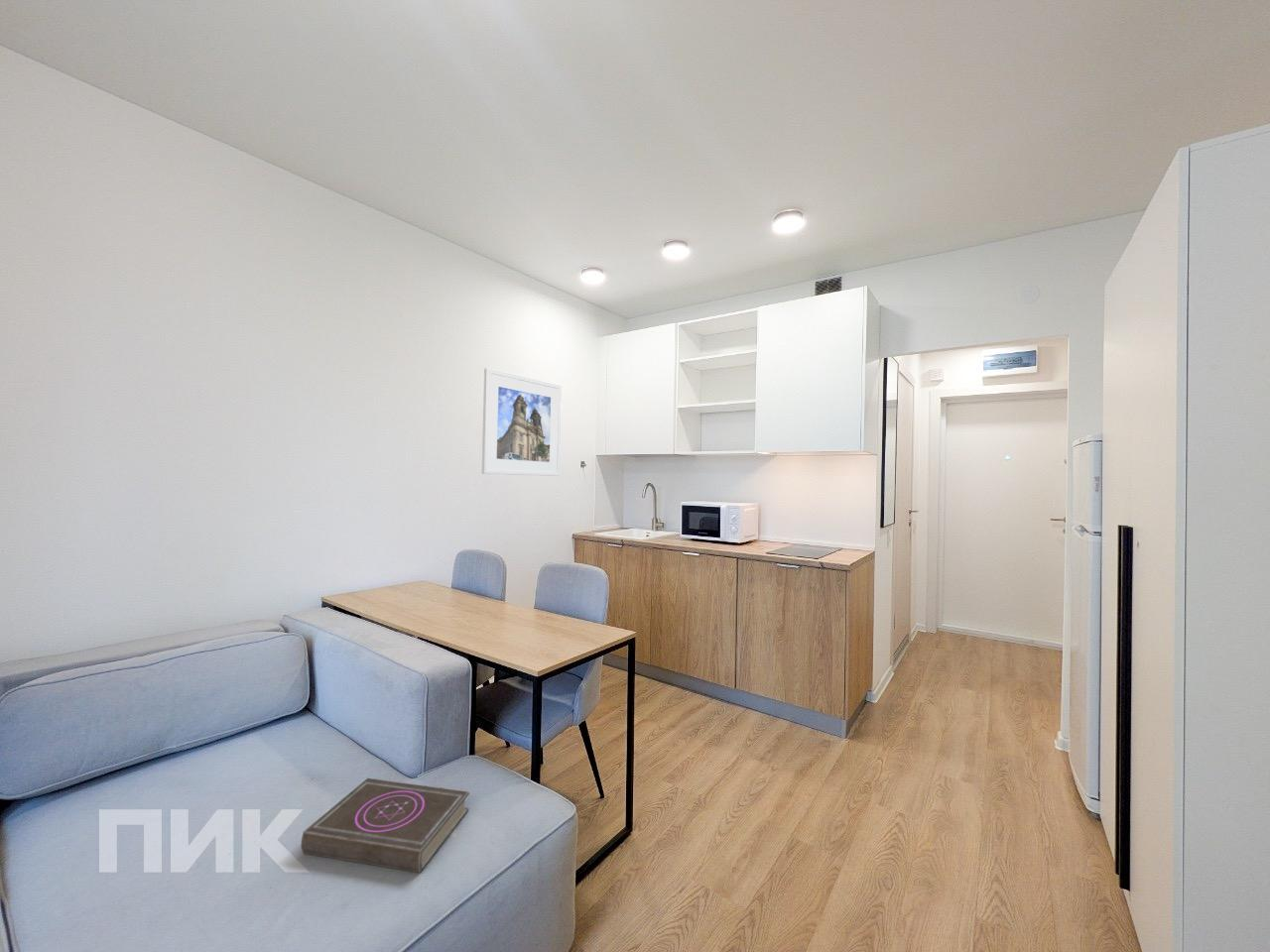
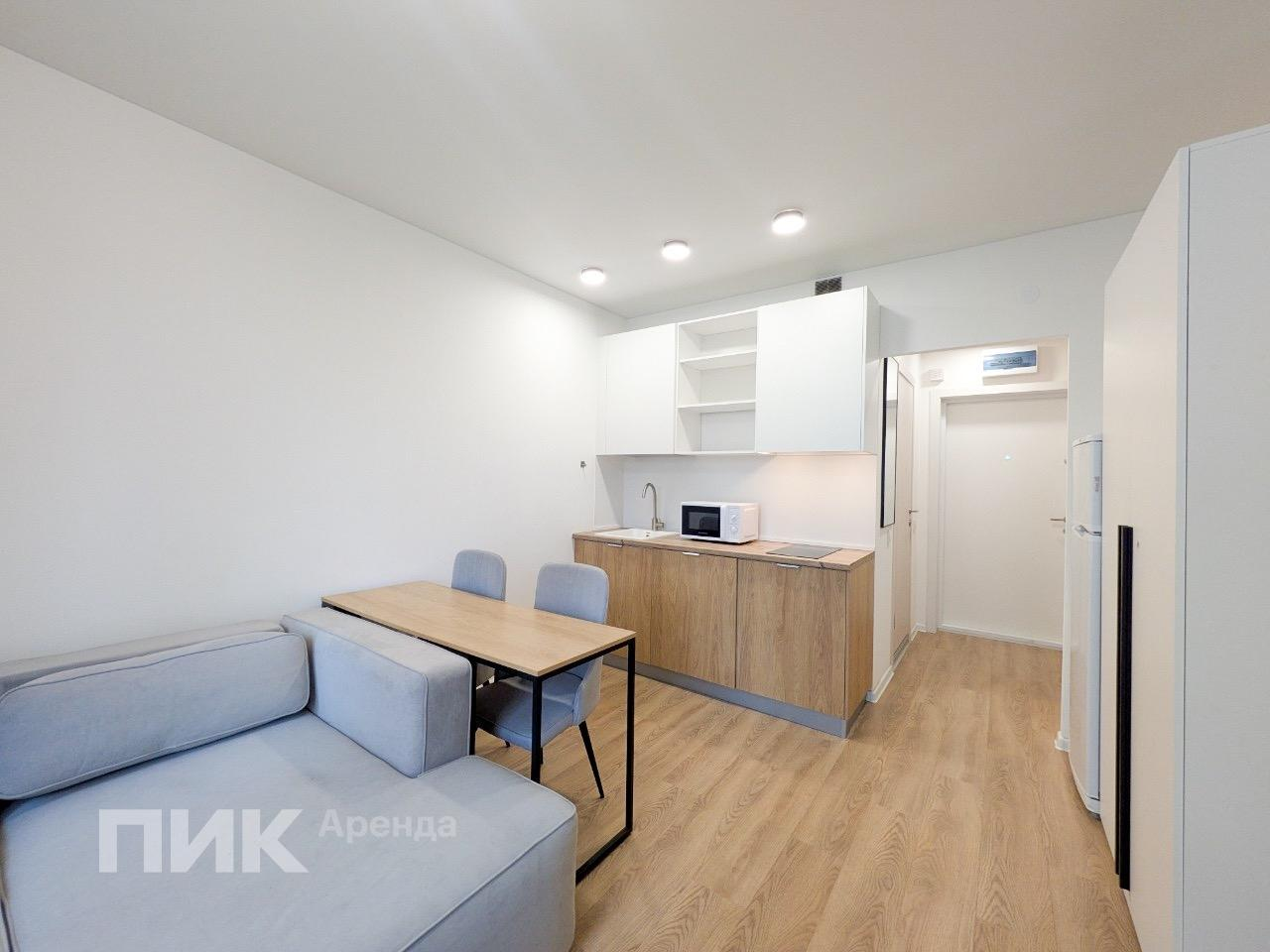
- book [301,777,470,874]
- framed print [481,367,563,477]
